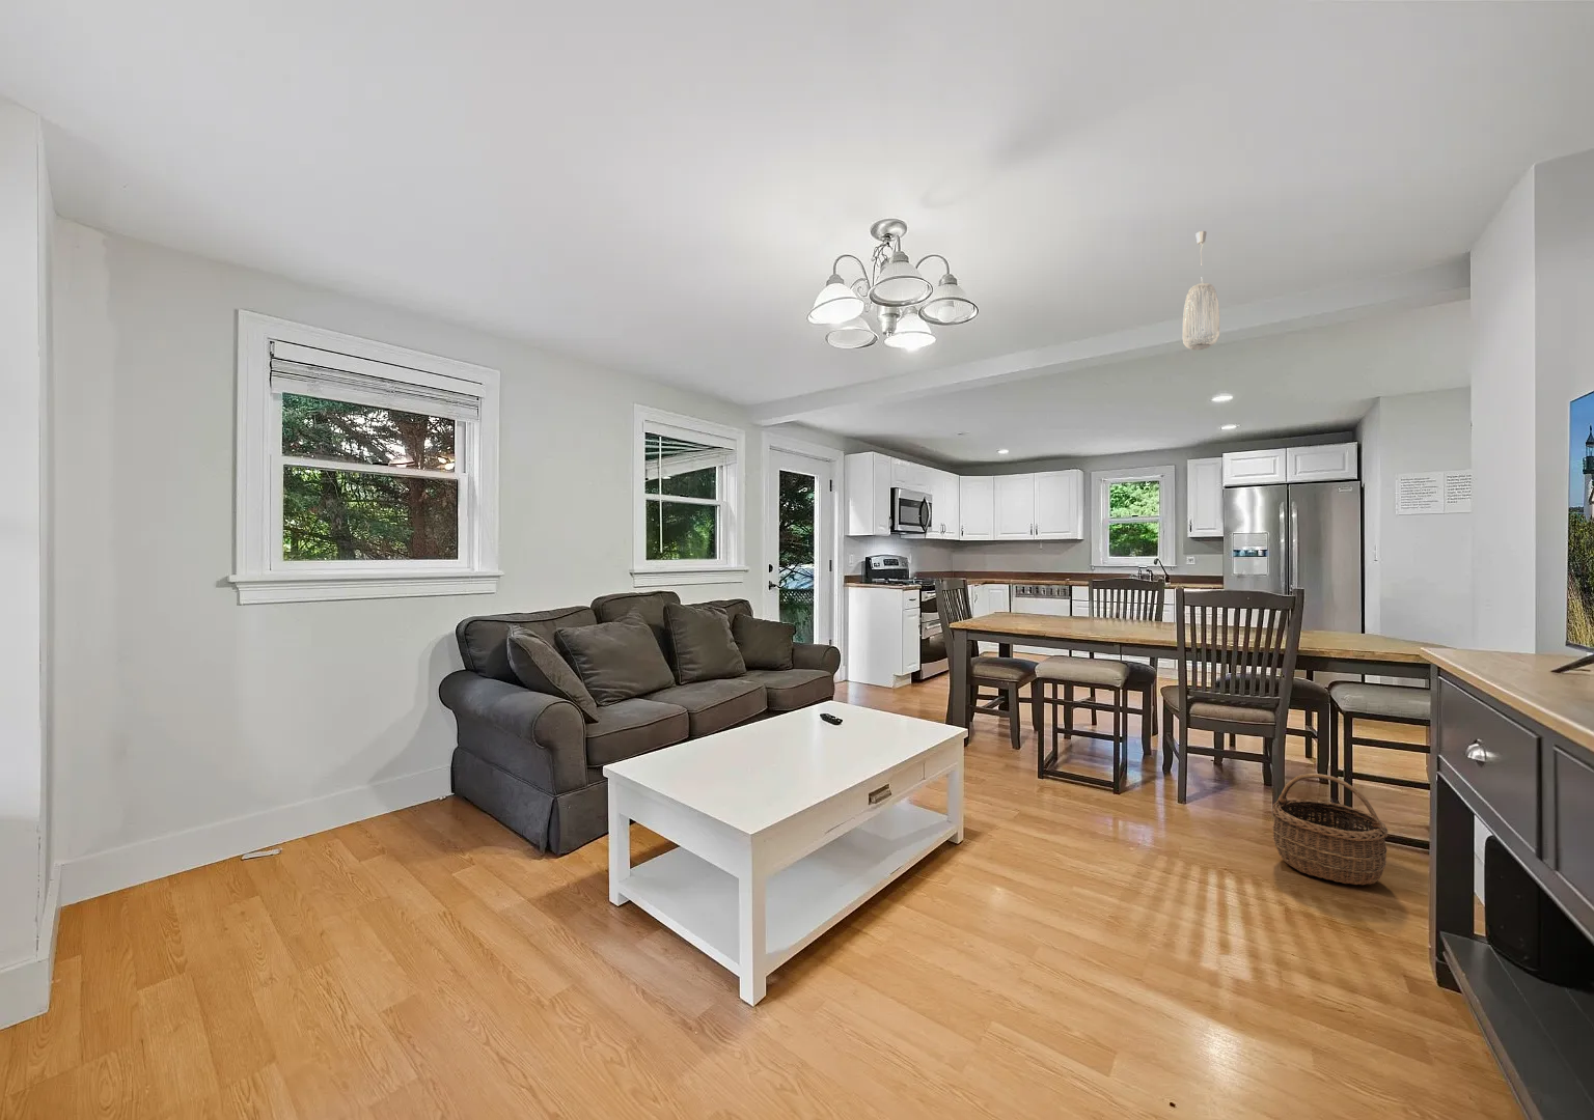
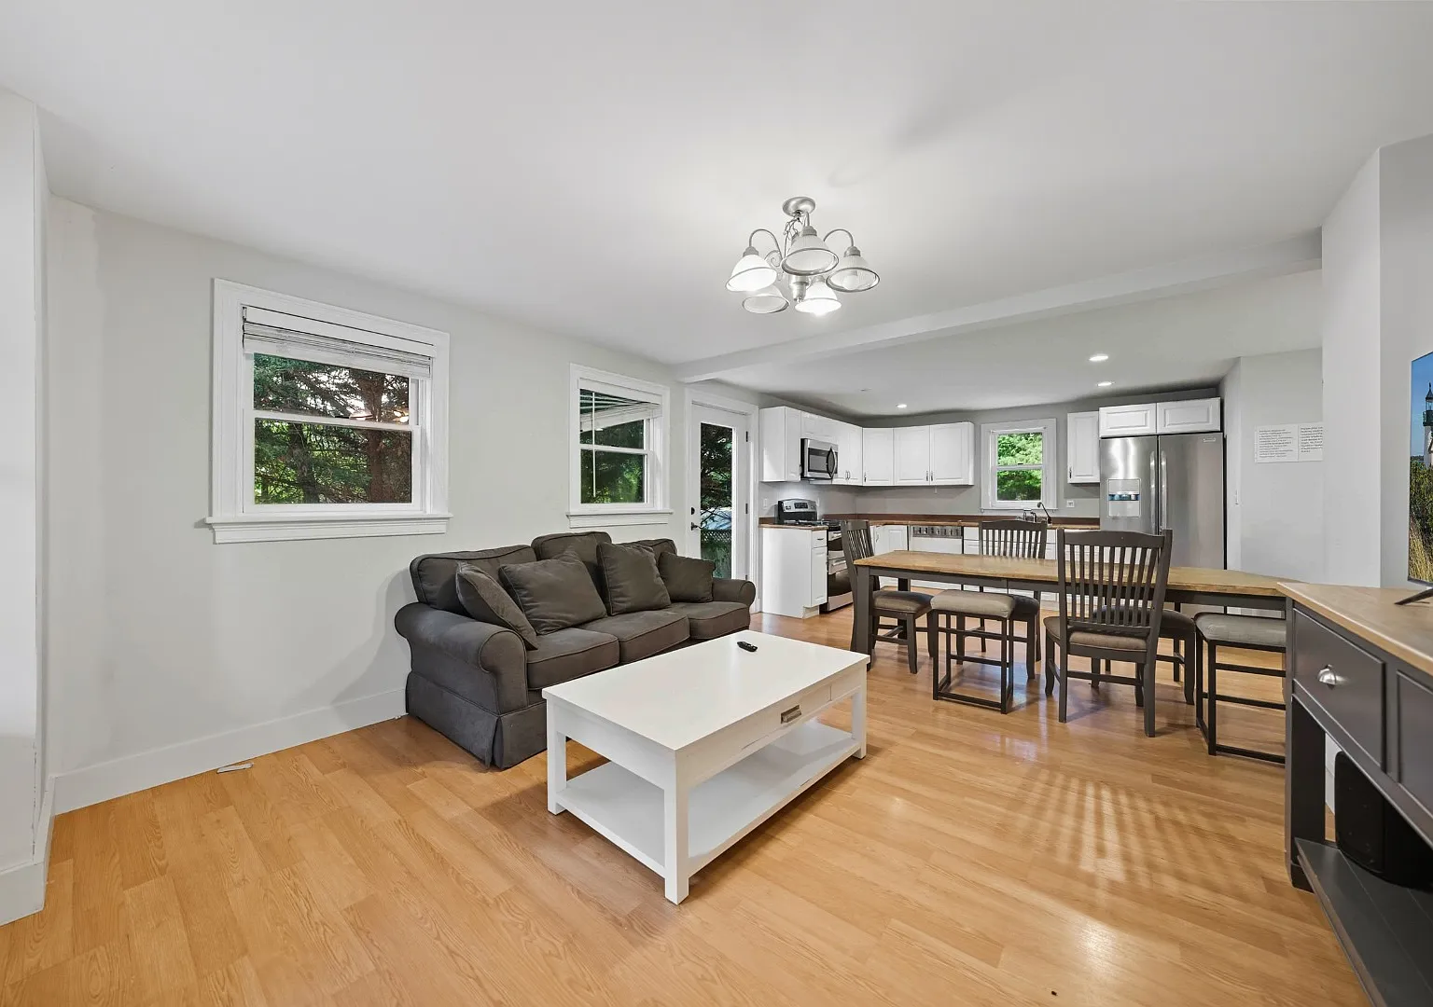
- wicker basket [1271,772,1389,886]
- pendant light [1182,230,1220,350]
